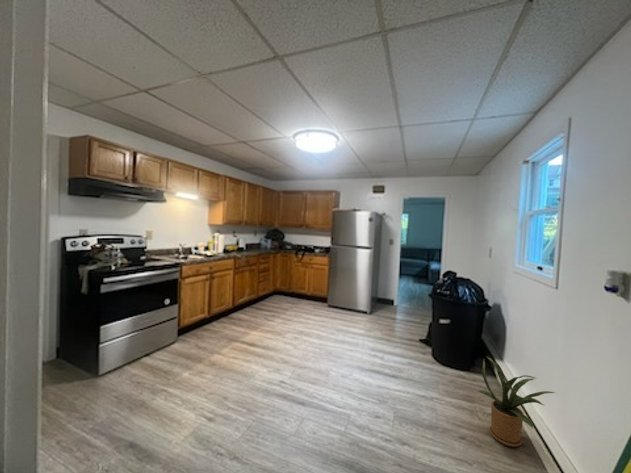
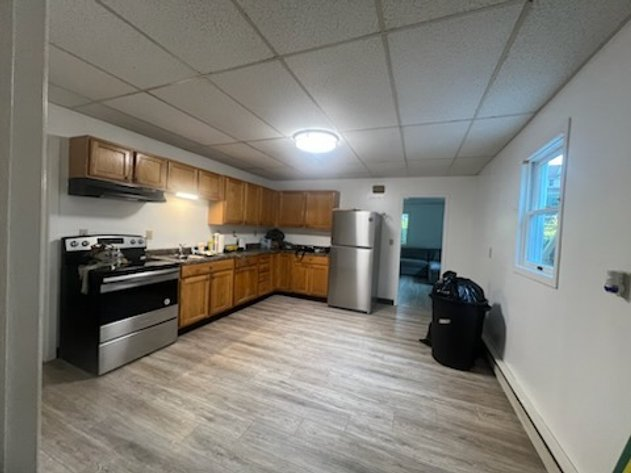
- house plant [477,355,556,448]
